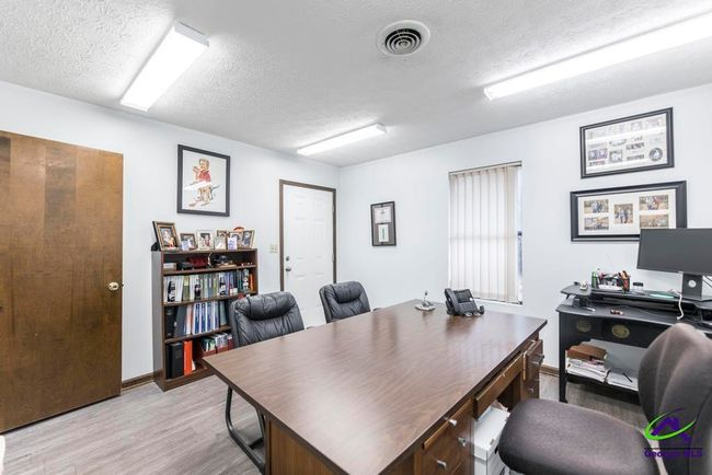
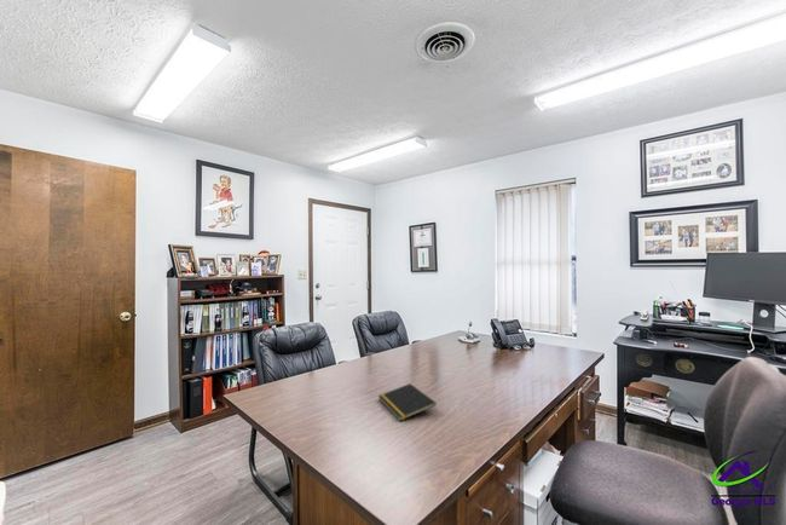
+ notepad [377,382,438,422]
